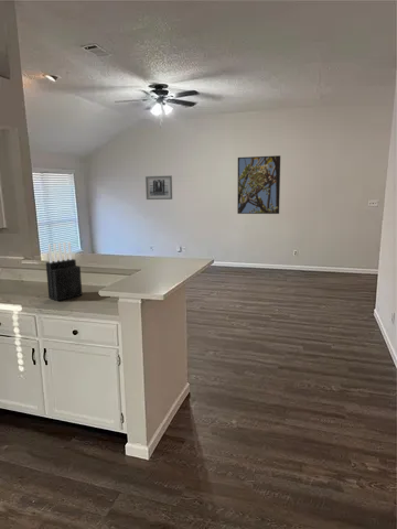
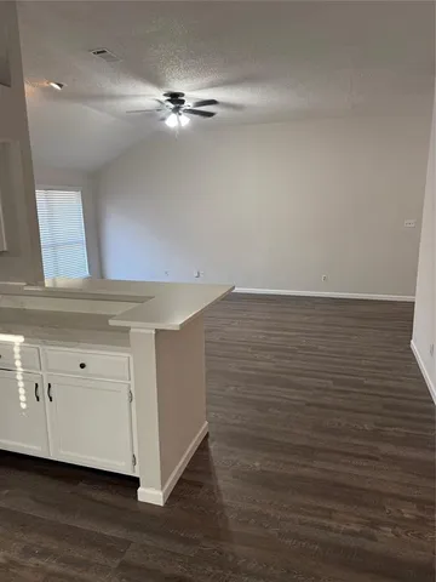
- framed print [236,154,281,215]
- wall art [144,174,173,201]
- knife block [45,240,83,302]
